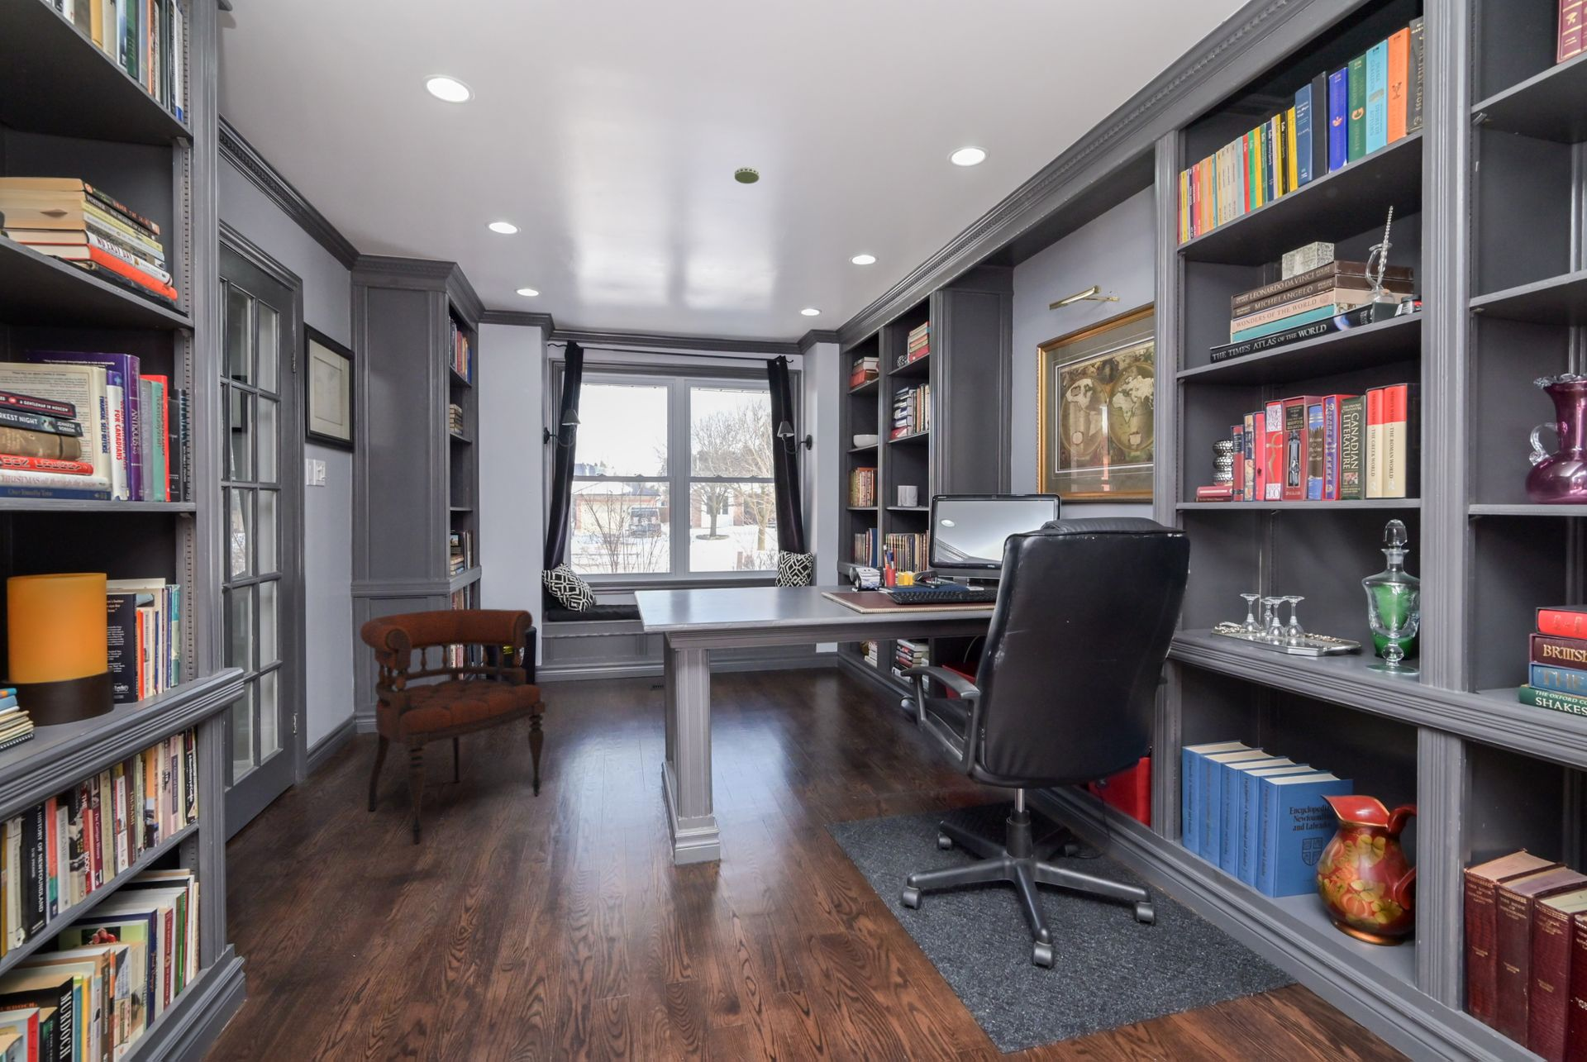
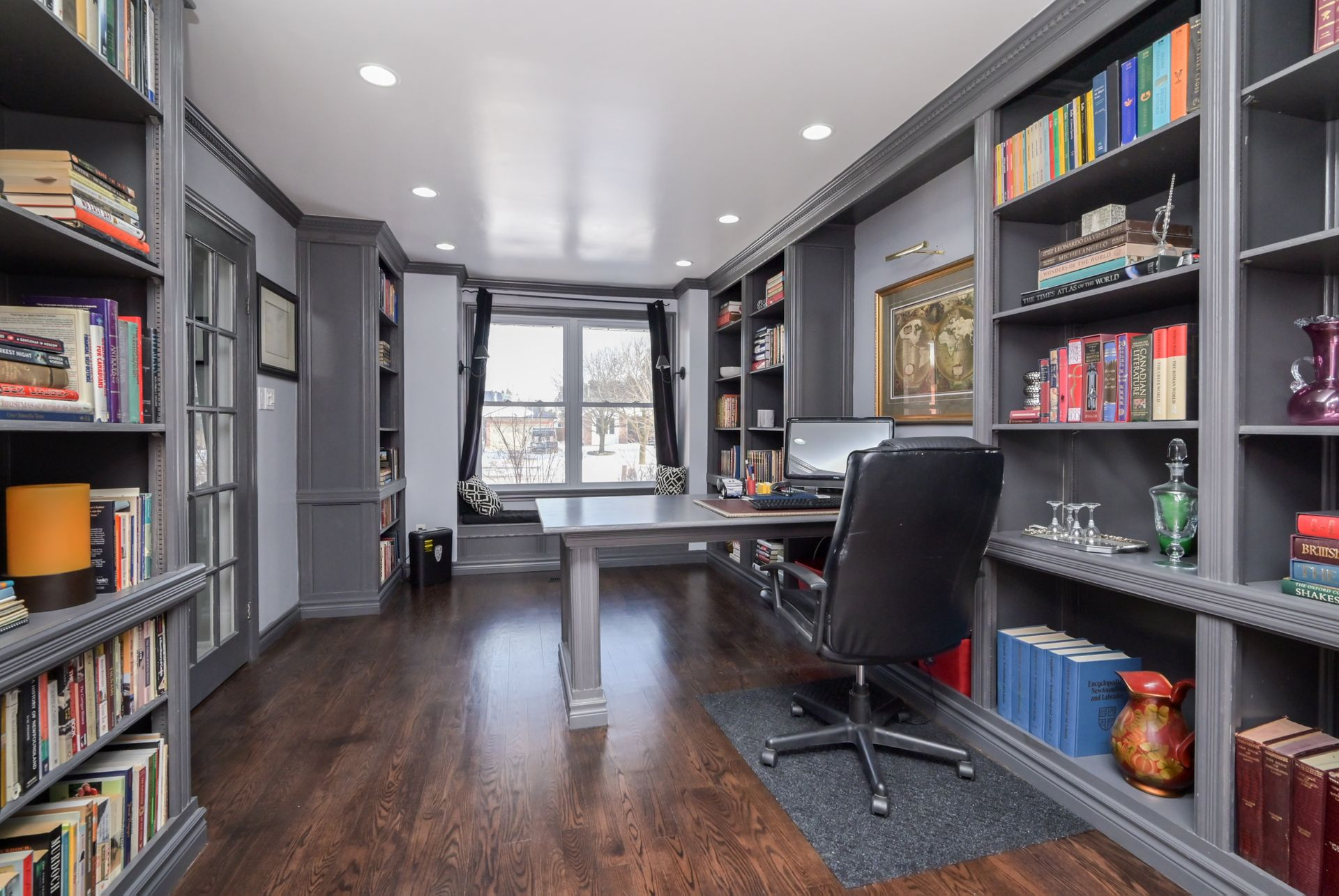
- armchair [359,608,546,844]
- smoke detector [734,166,760,184]
